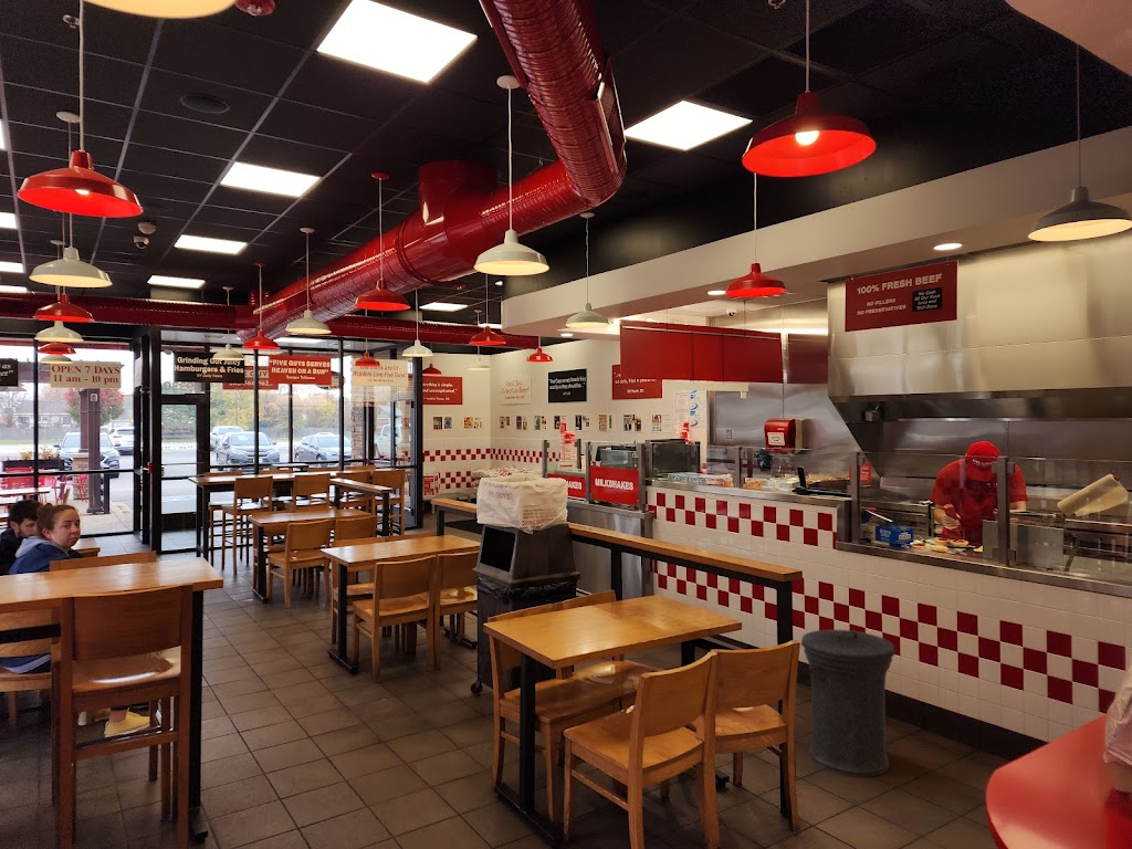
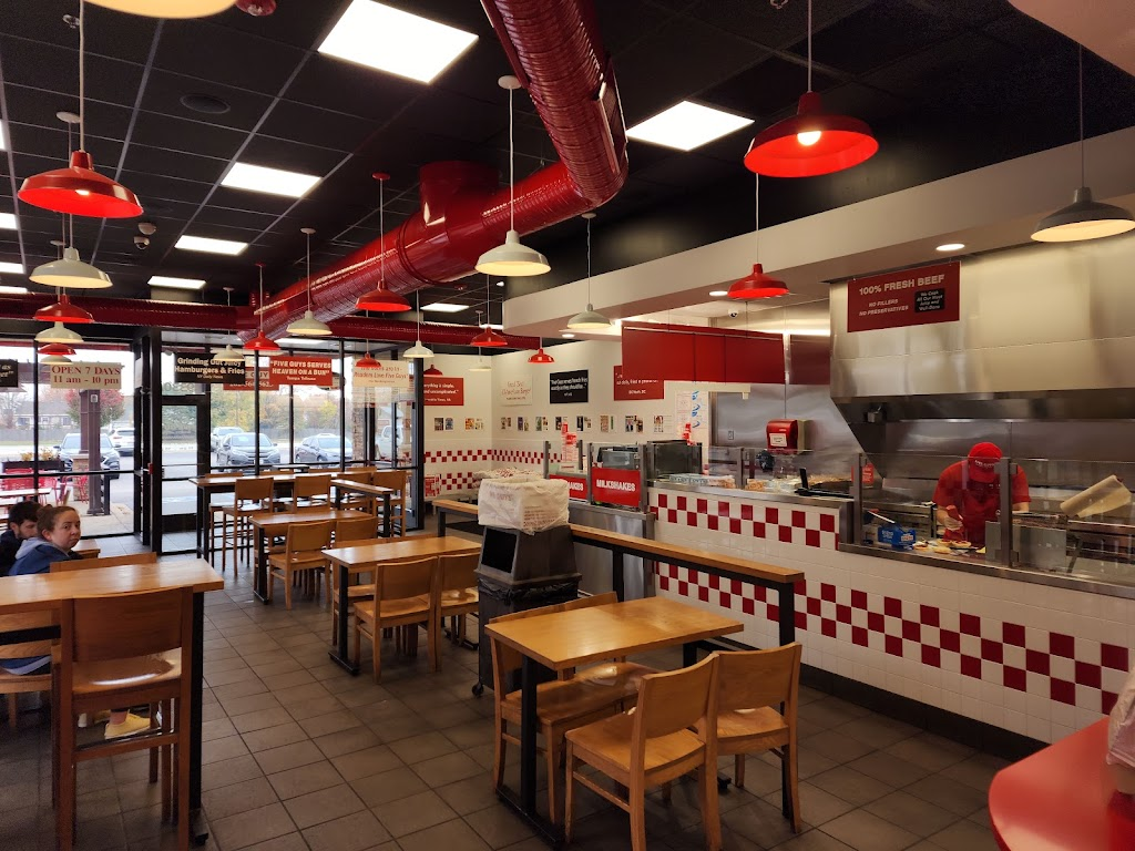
- trash can [800,629,897,778]
